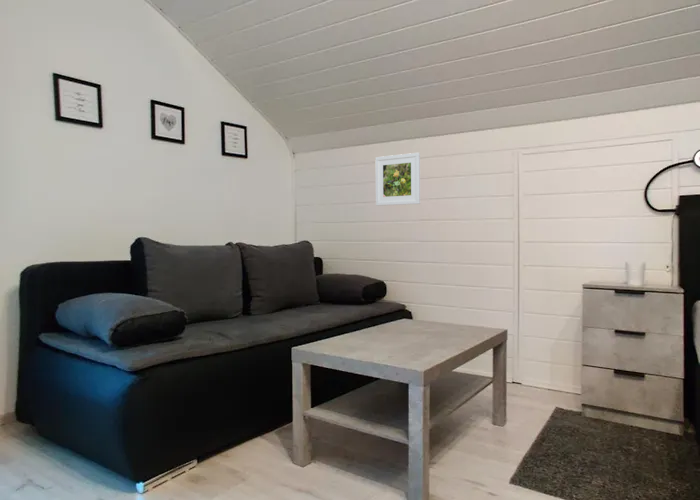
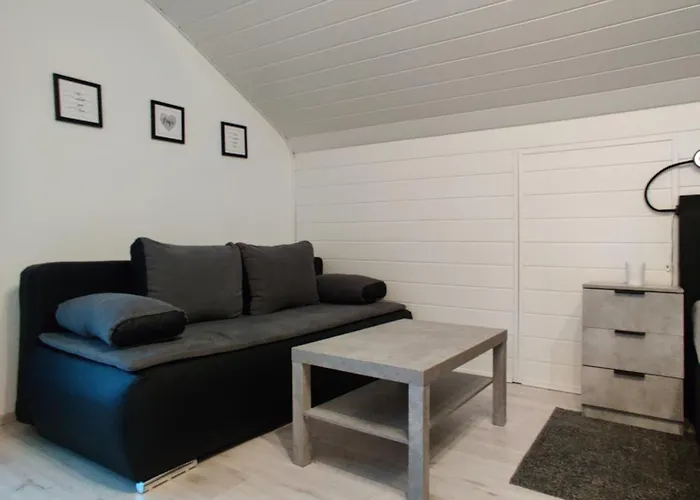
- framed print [374,152,421,207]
